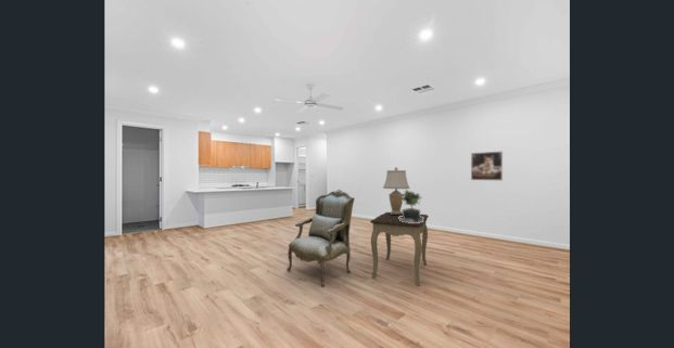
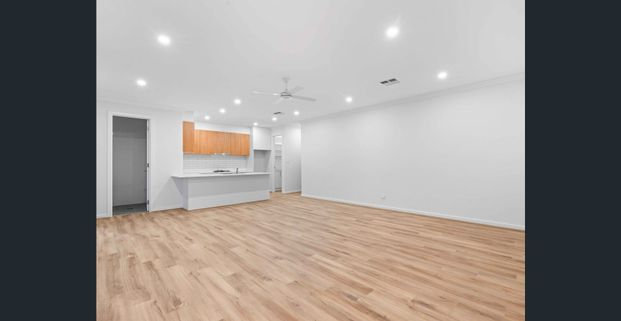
- side table [369,211,430,287]
- armchair [287,189,356,288]
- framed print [470,151,504,182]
- potted plant [398,189,423,223]
- table lamp [382,166,411,216]
